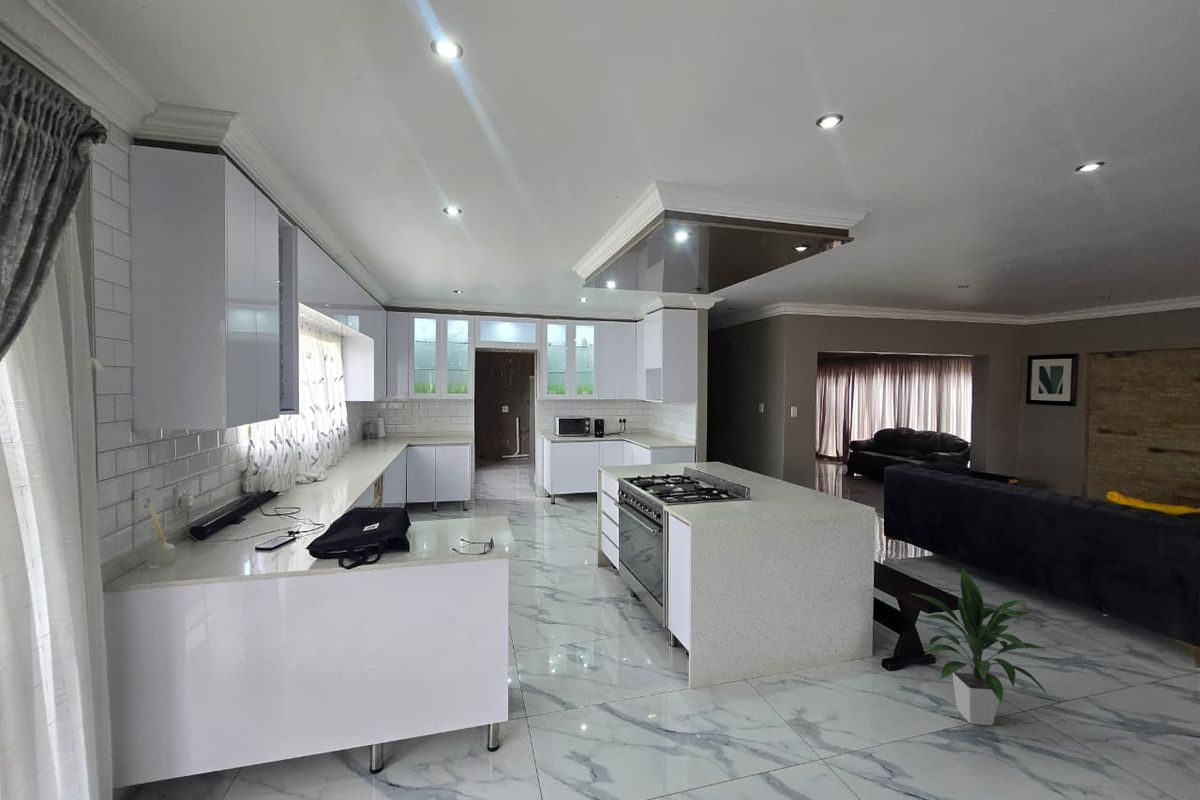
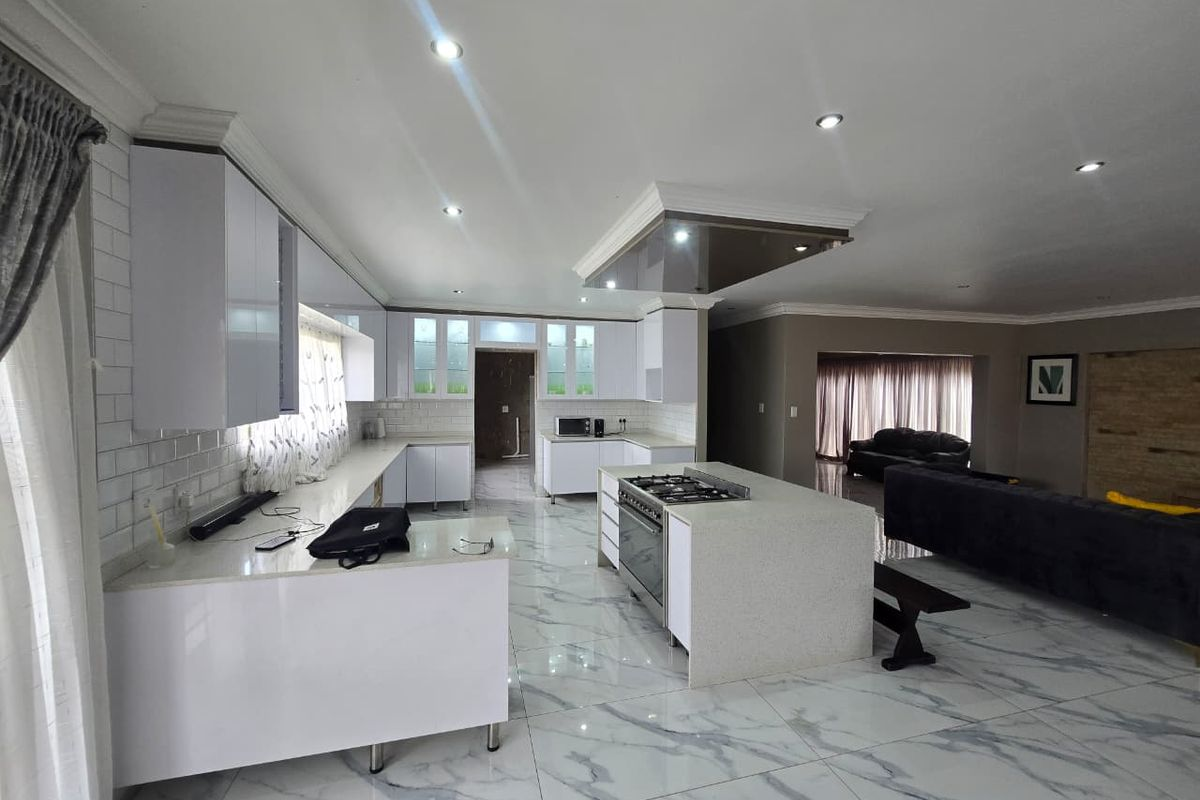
- indoor plant [910,567,1048,726]
